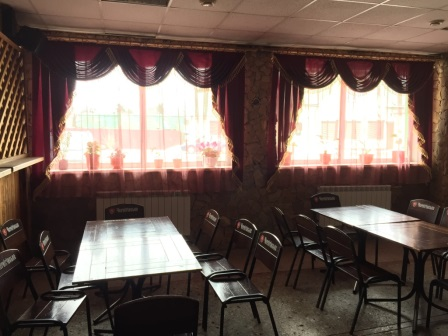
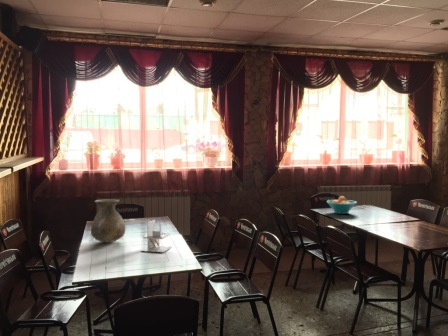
+ napkin holder [140,219,172,253]
+ vase [90,198,126,243]
+ fruit bowl [326,195,358,215]
